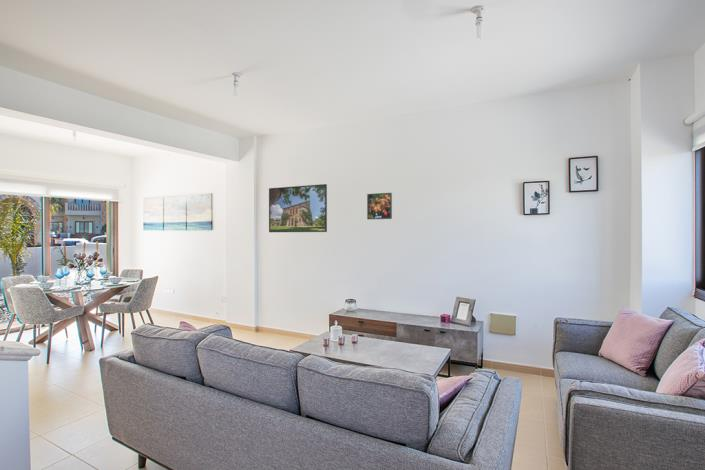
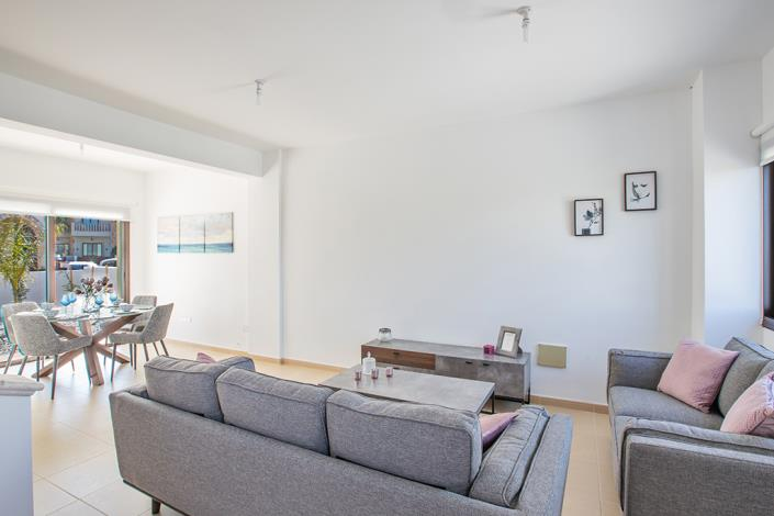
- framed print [268,183,328,233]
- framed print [366,192,393,220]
